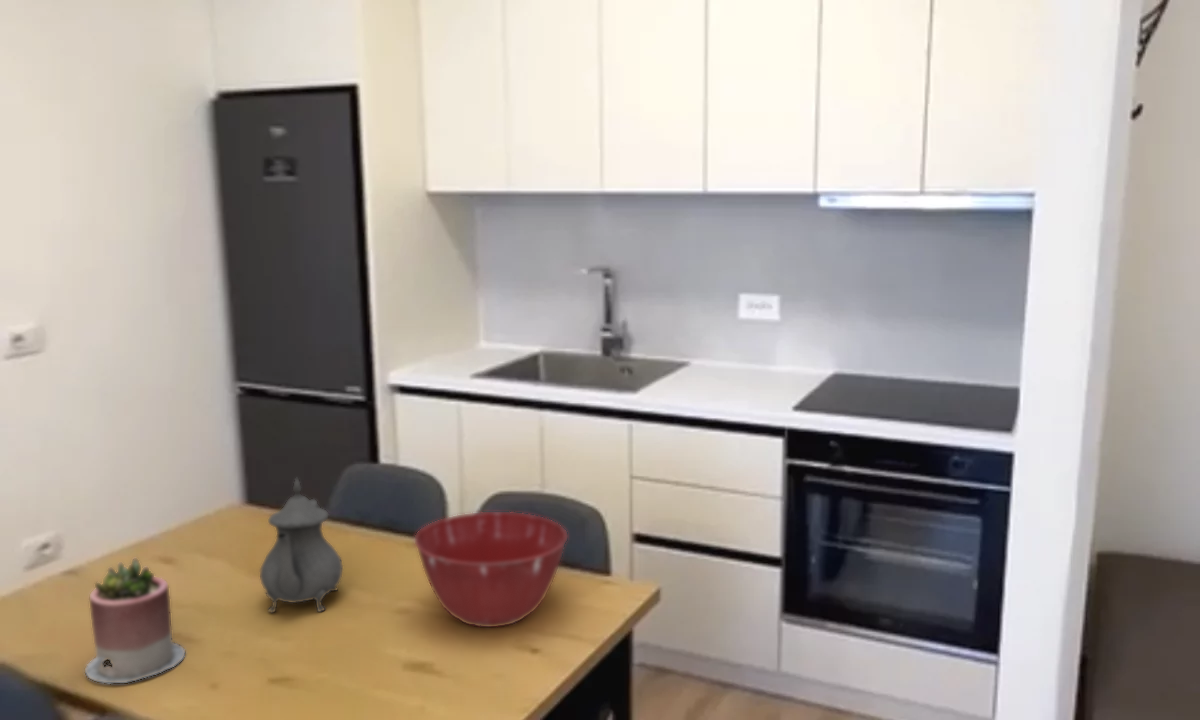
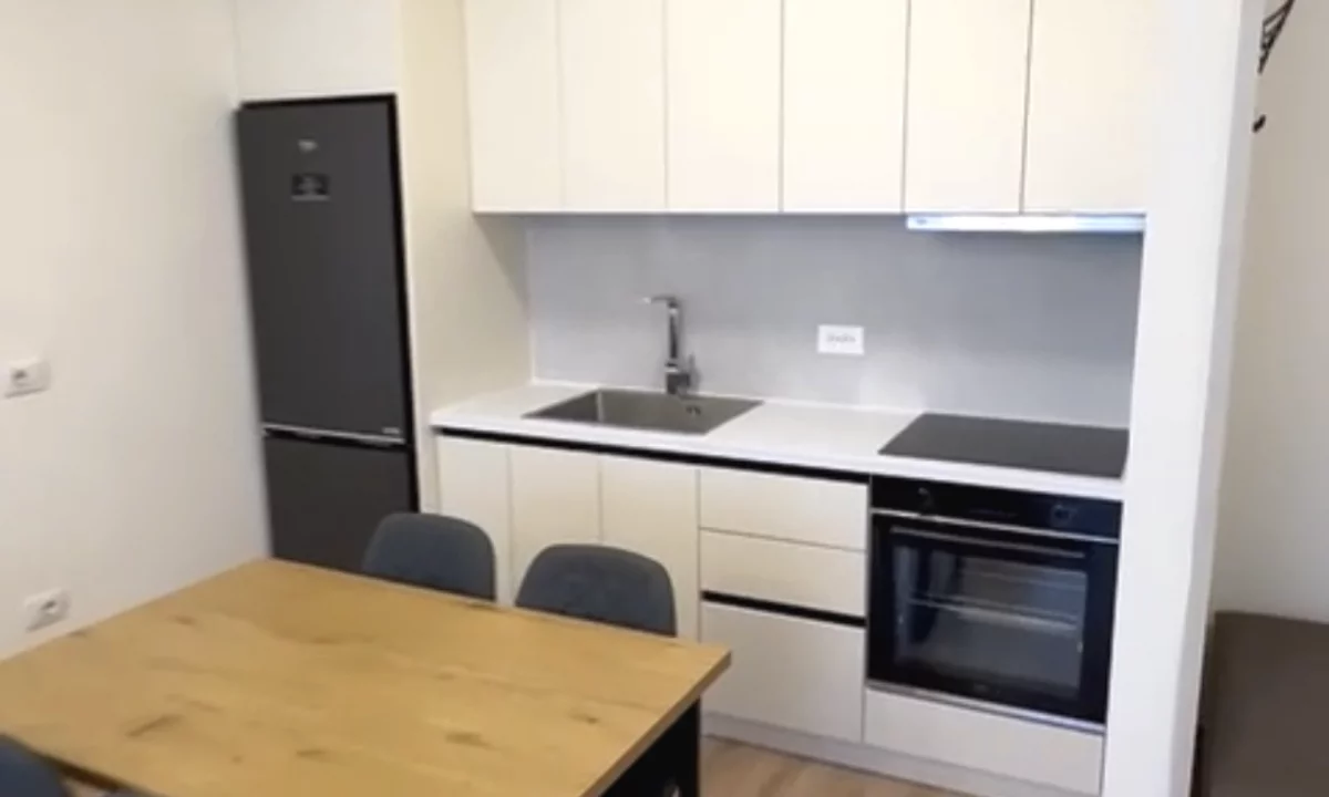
- teapot [259,477,344,613]
- succulent planter [84,557,186,684]
- mixing bowl [414,511,568,628]
